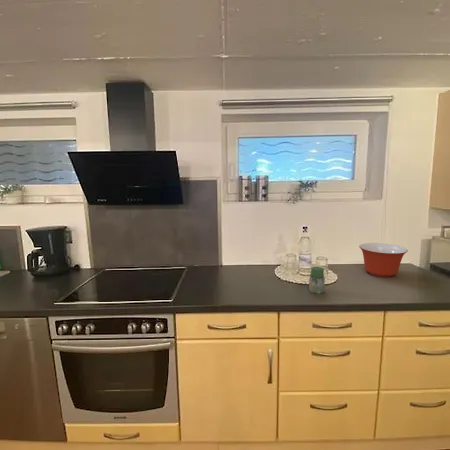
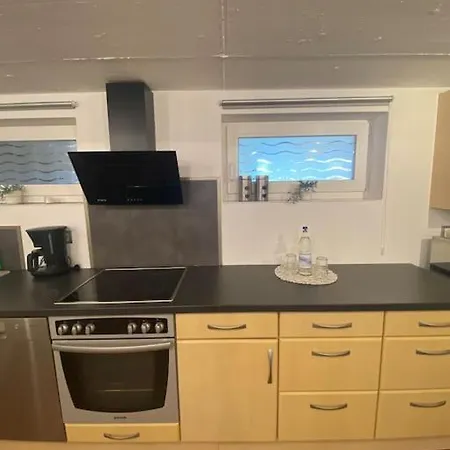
- jar [308,266,326,295]
- mixing bowl [358,242,409,278]
